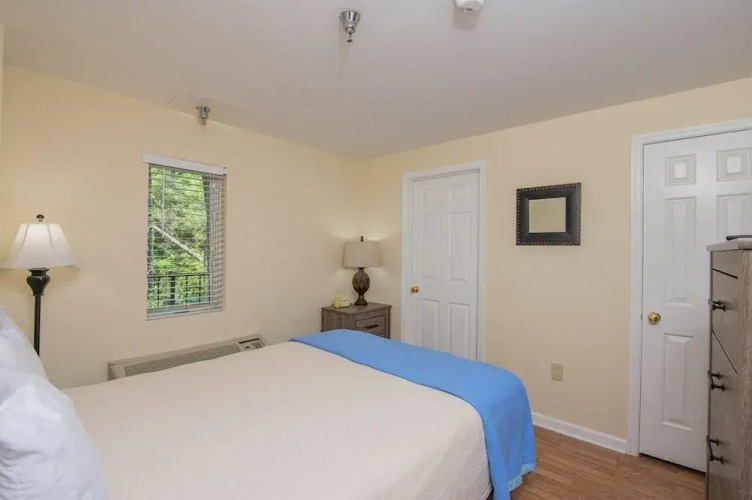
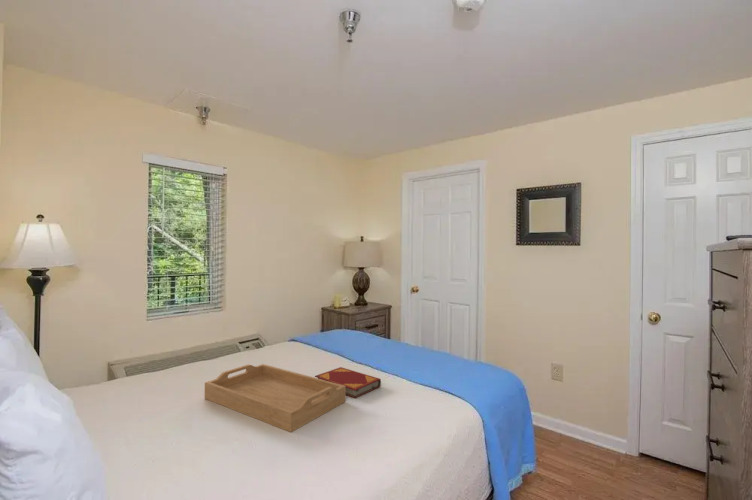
+ hardback book [314,366,382,399]
+ serving tray [204,363,346,433]
